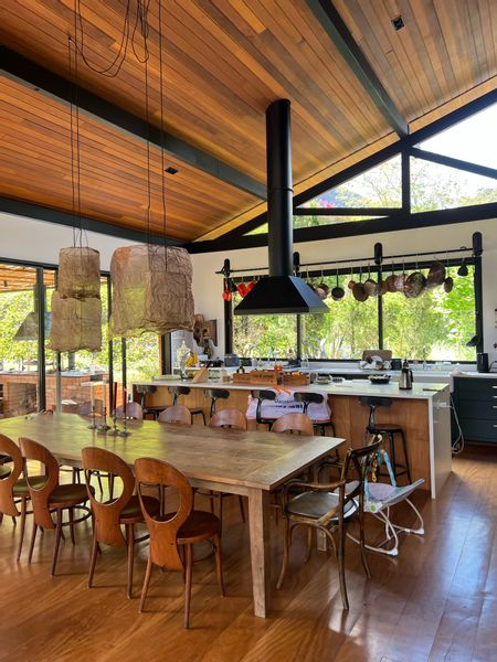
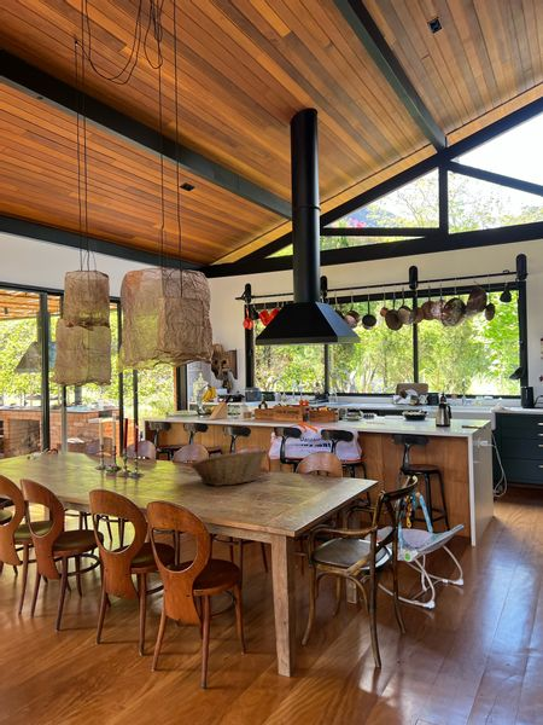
+ fruit basket [189,447,269,487]
